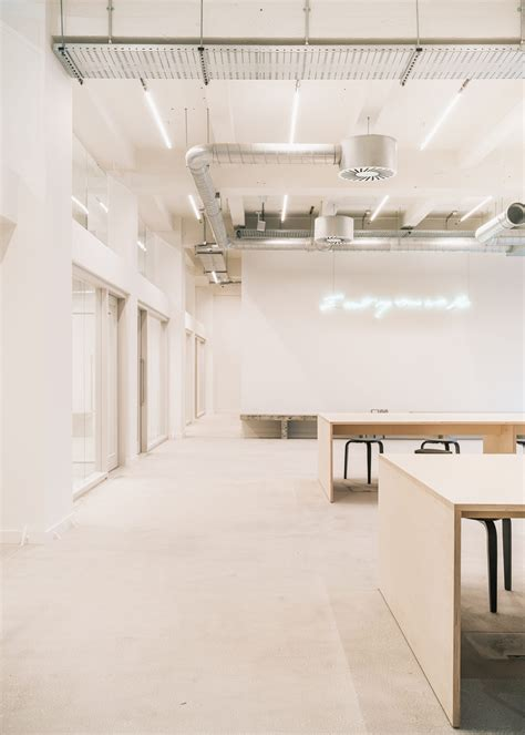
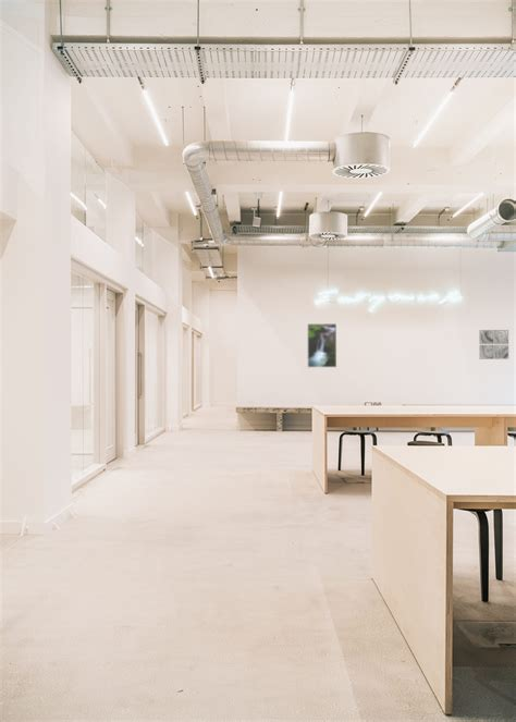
+ wall art [478,329,509,360]
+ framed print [306,322,337,368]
